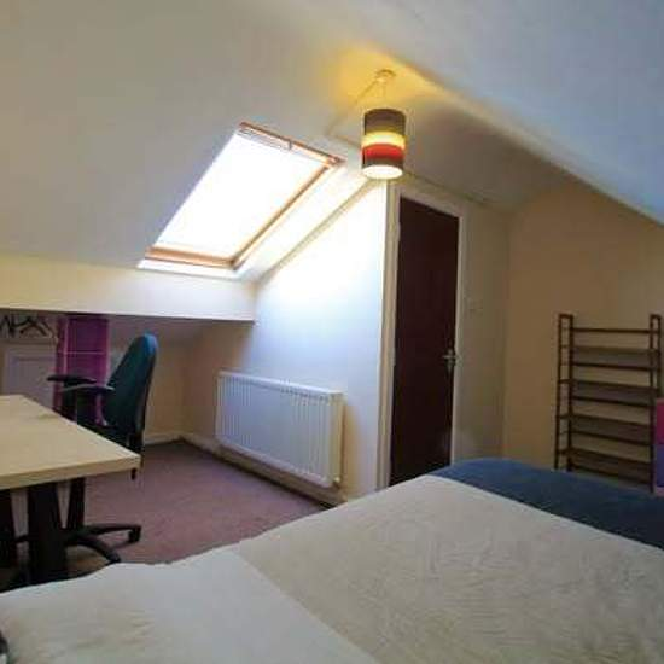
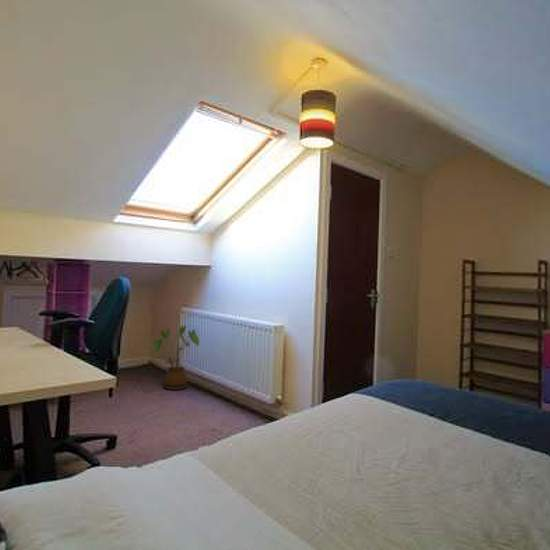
+ house plant [149,324,200,391]
